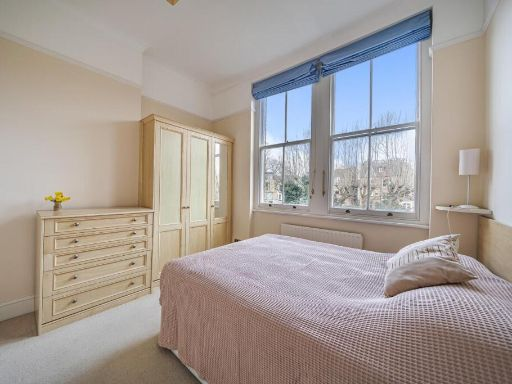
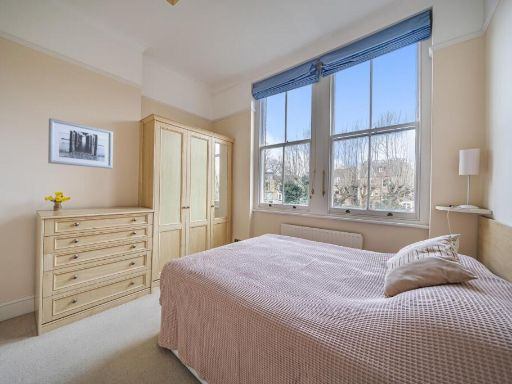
+ wall art [47,117,114,170]
